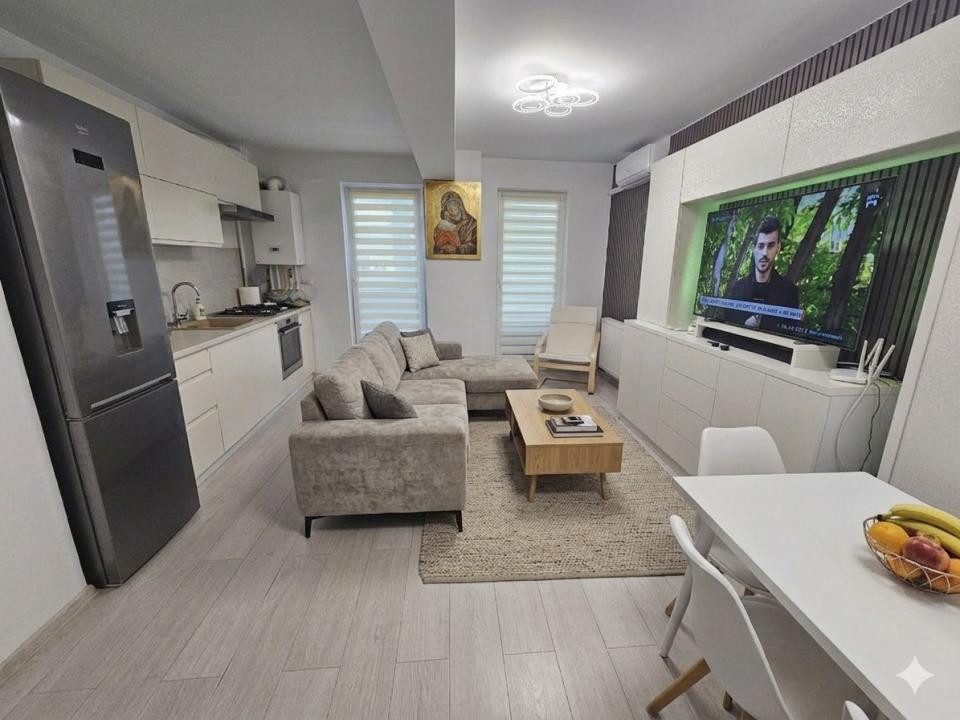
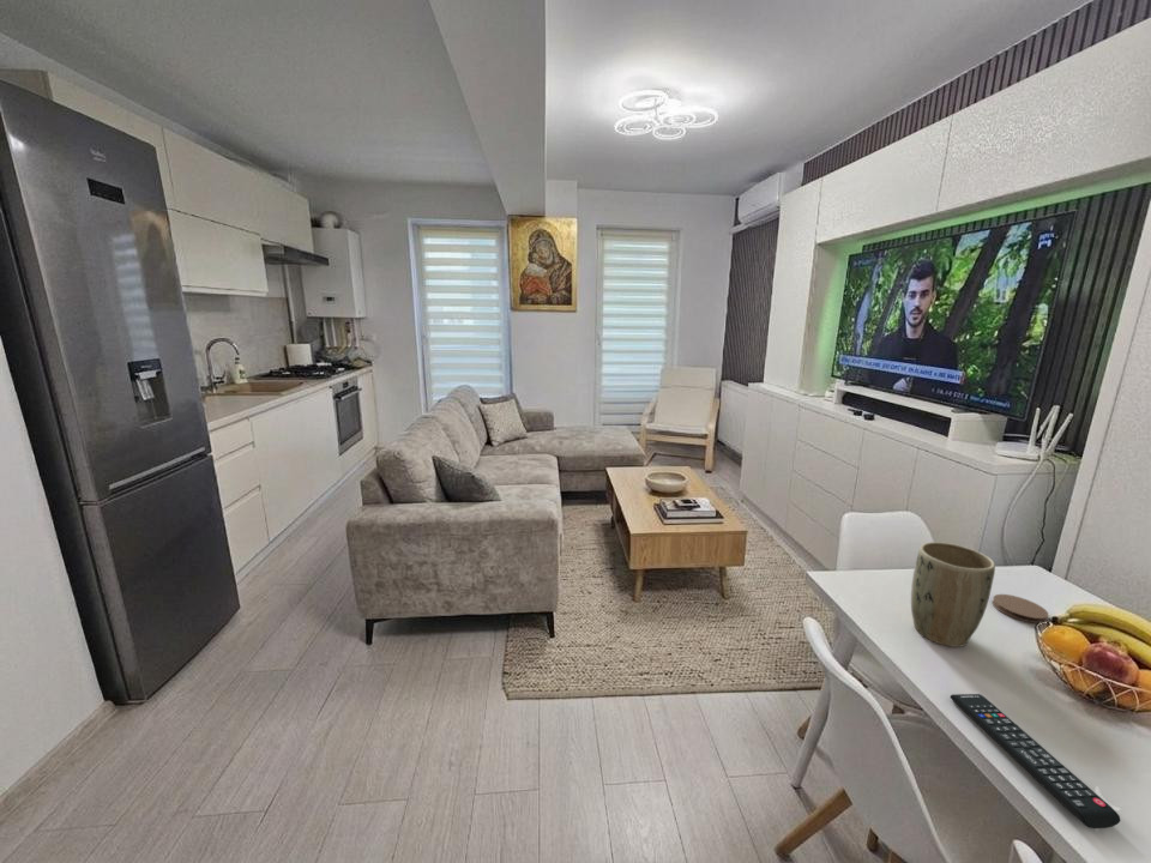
+ plant pot [910,541,996,648]
+ remote control [950,693,1121,829]
+ coaster [992,593,1049,624]
